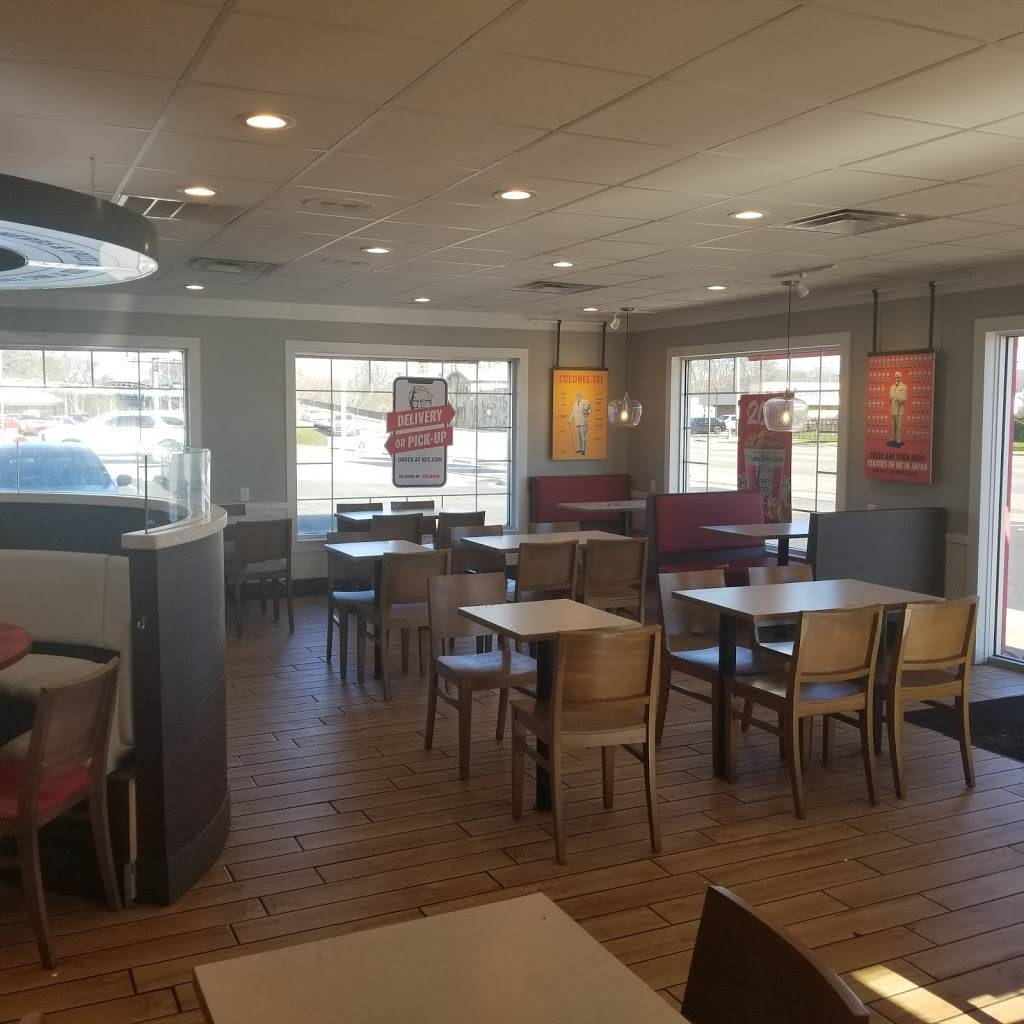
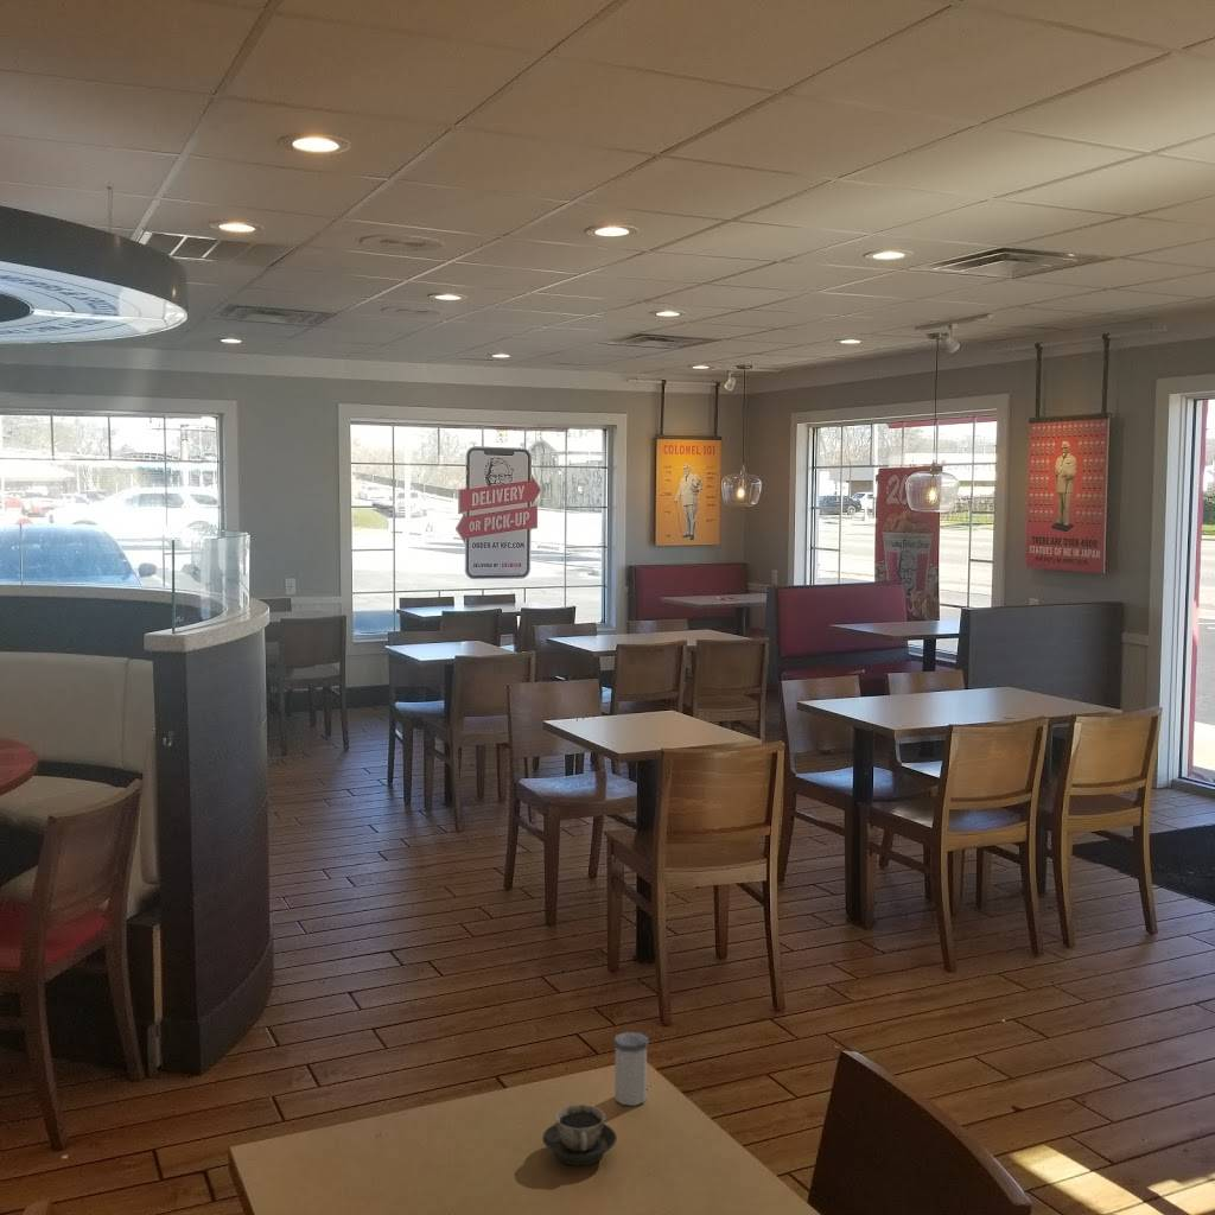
+ cup [541,1103,618,1166]
+ salt shaker [612,1031,649,1107]
